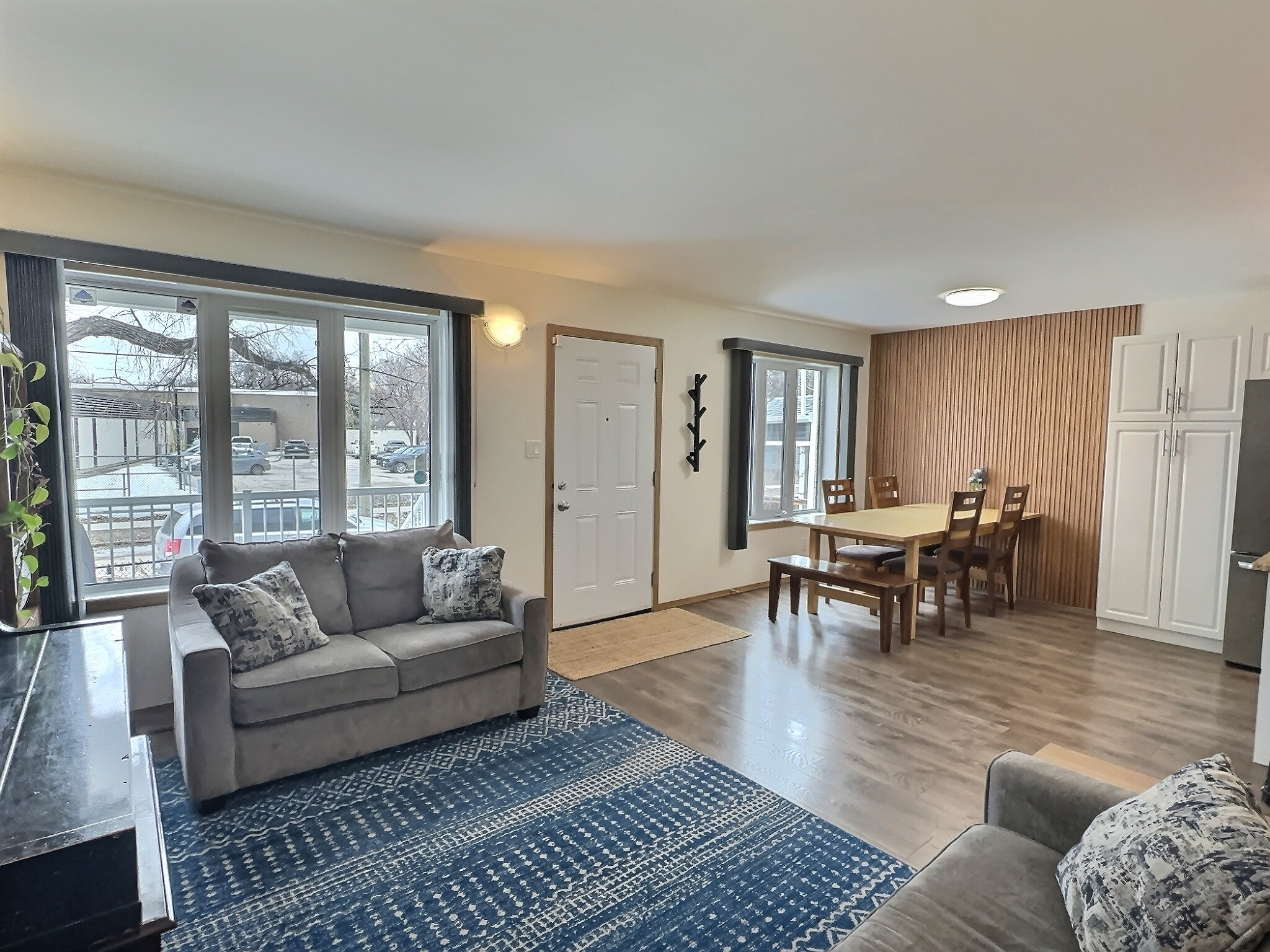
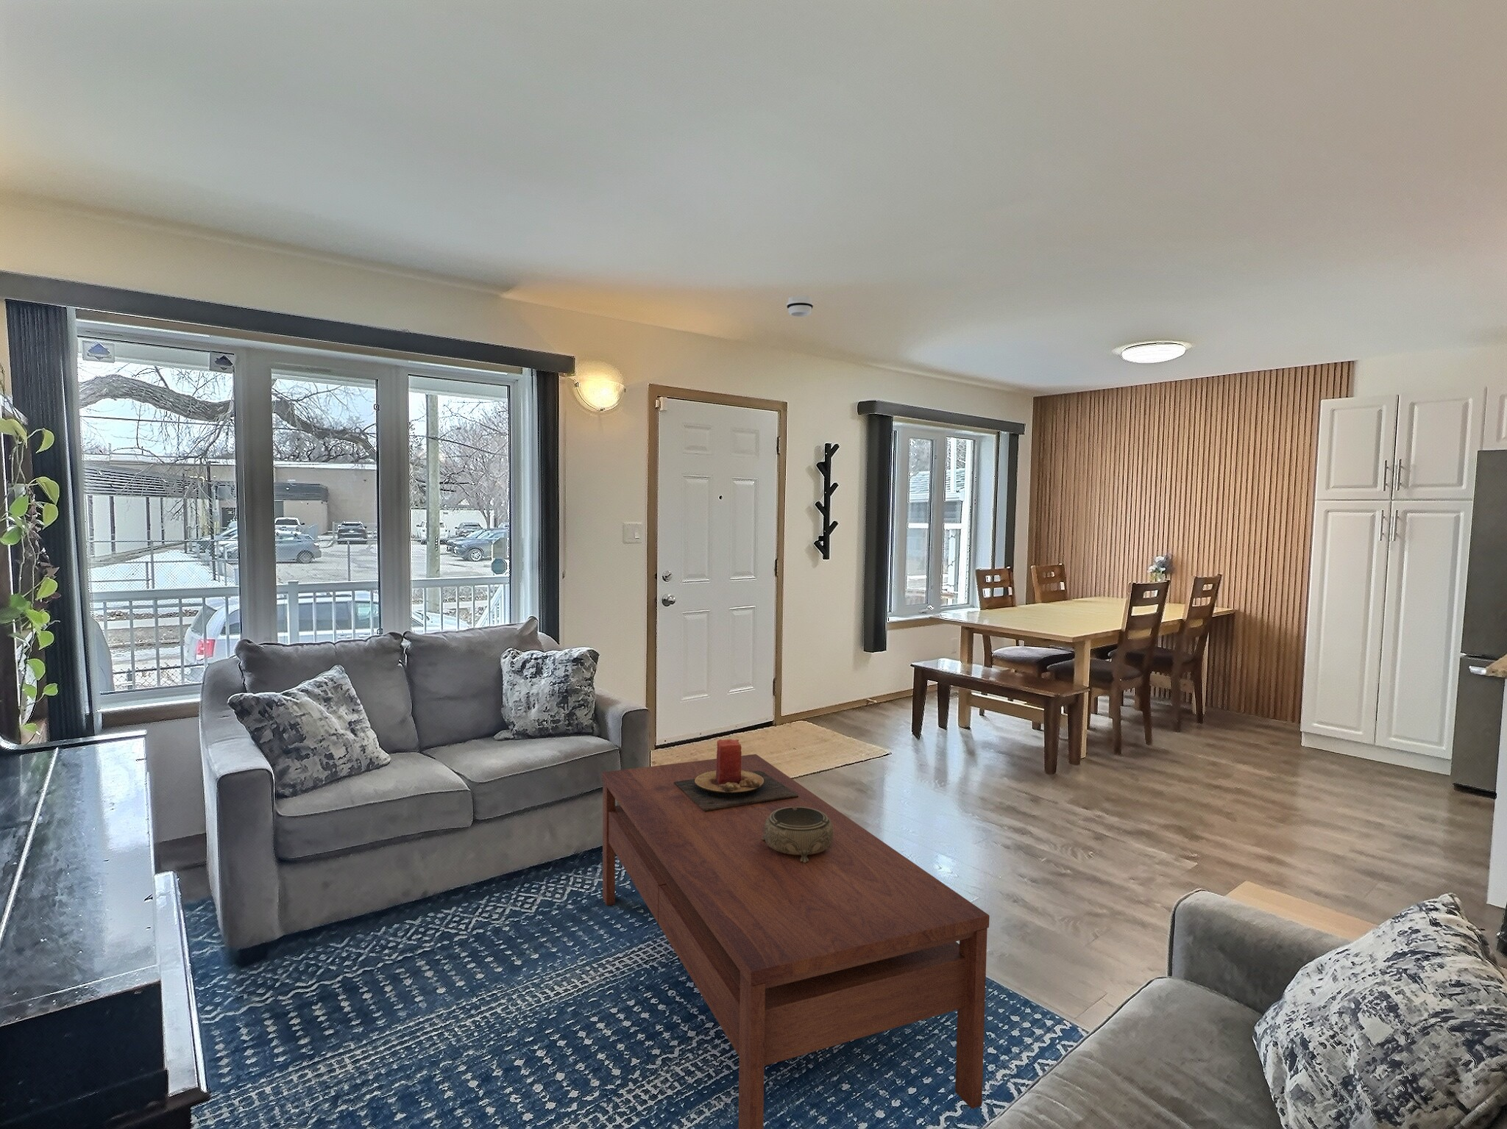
+ candle [674,739,799,811]
+ coffee table [602,753,991,1129]
+ smoke detector [786,295,814,318]
+ decorative bowl [762,808,833,863]
